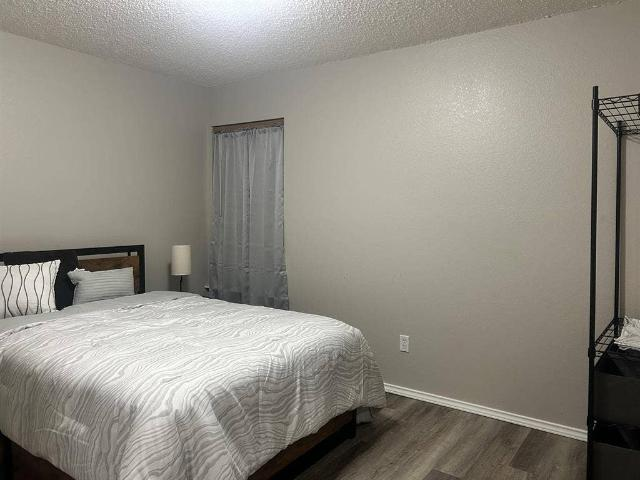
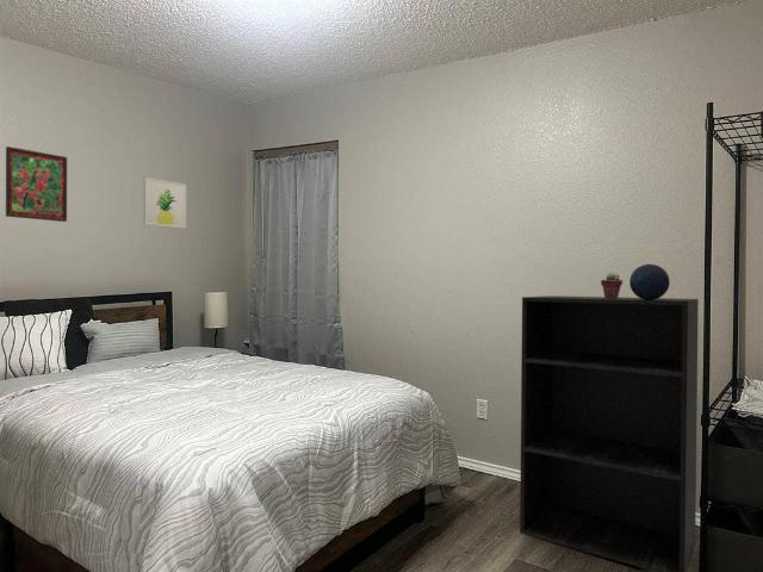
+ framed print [5,145,68,223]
+ potted succulent [600,272,624,298]
+ bookshelf [519,294,700,572]
+ wall art [143,176,187,229]
+ decorative orb [628,263,671,300]
